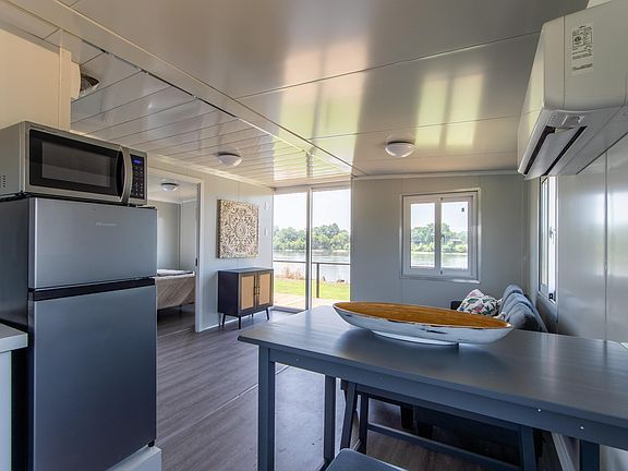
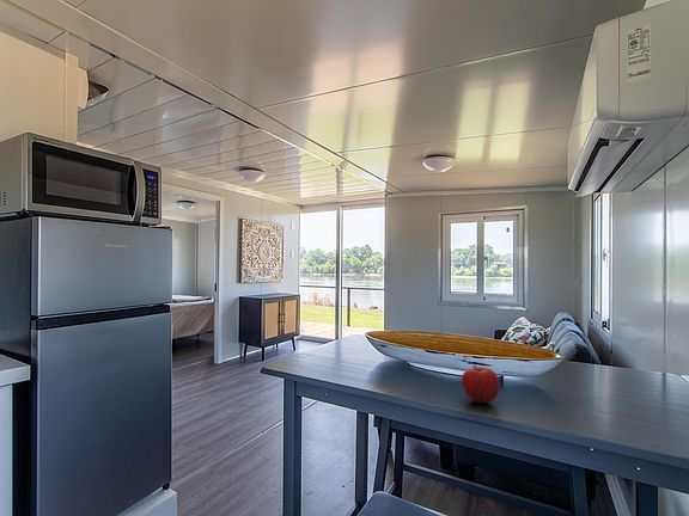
+ fruit [461,364,501,405]
